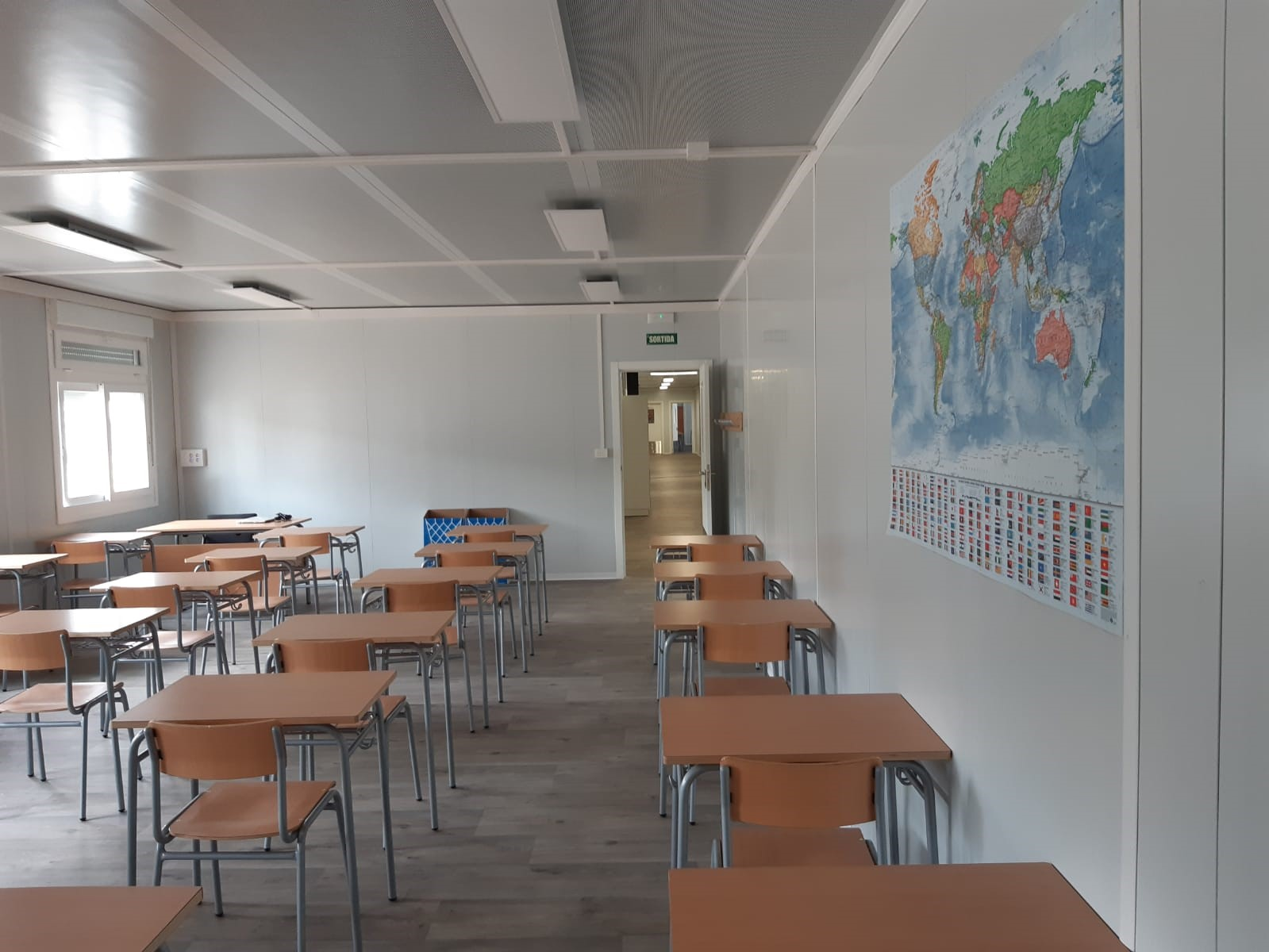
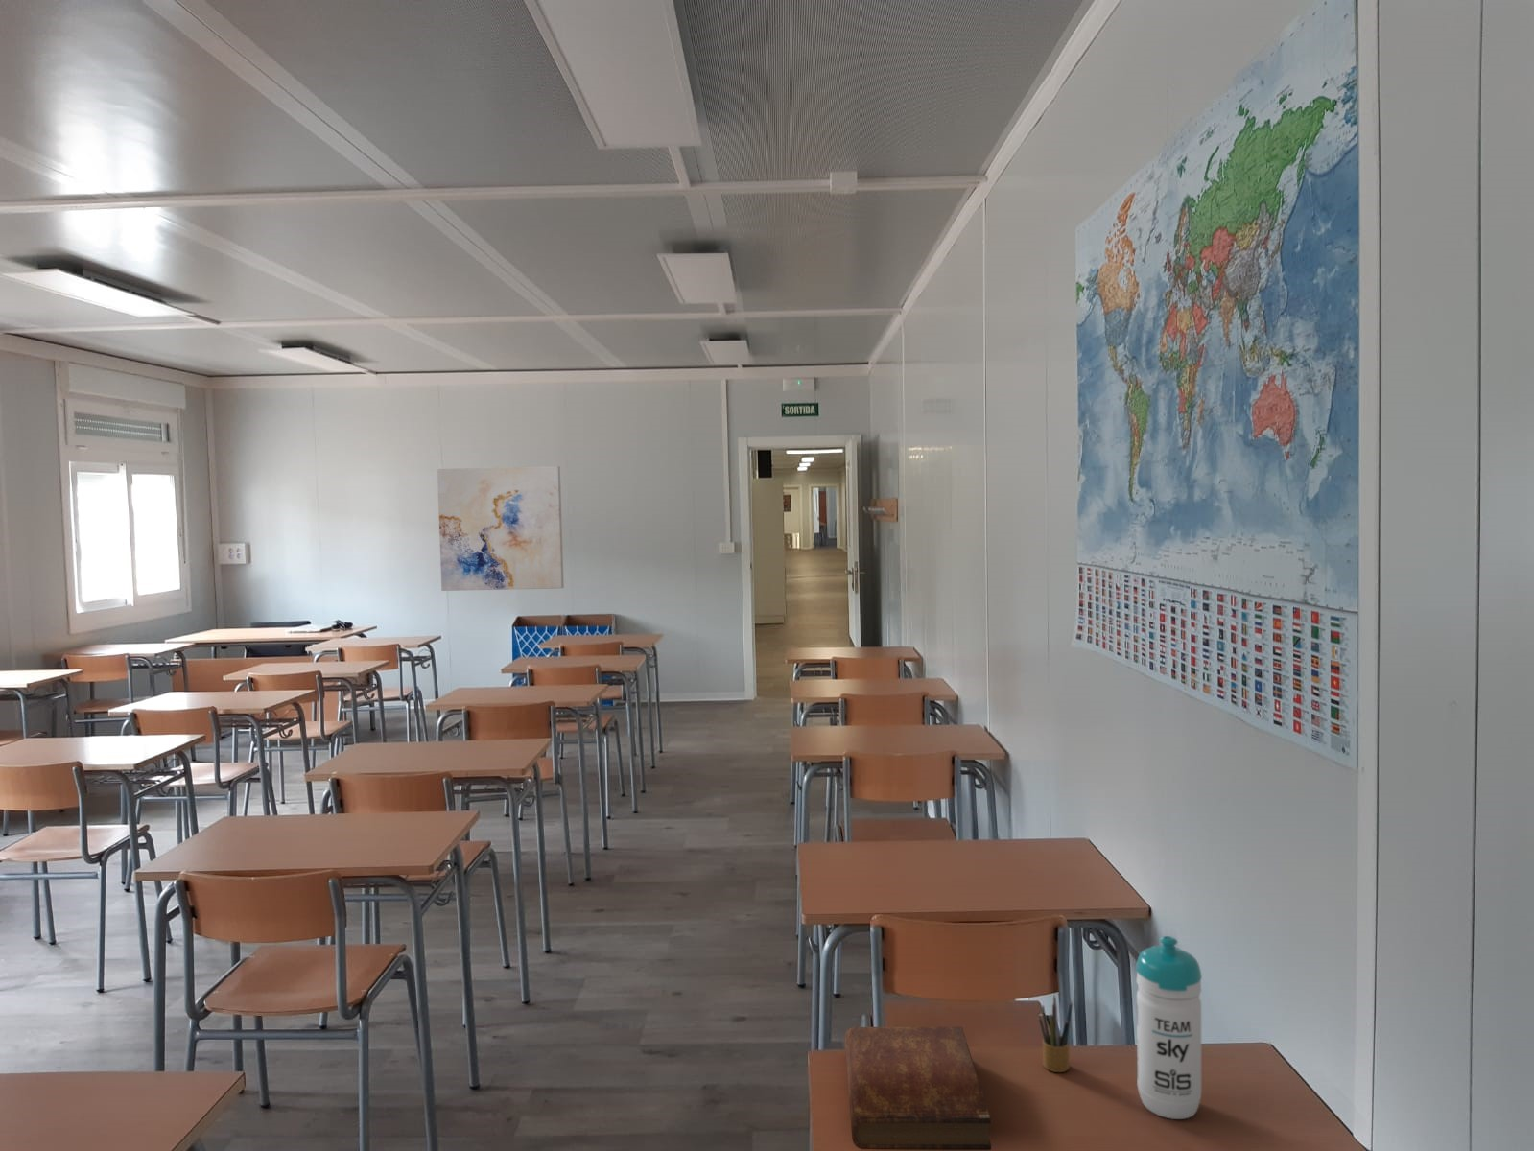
+ wall art [436,465,565,591]
+ water bottle [1135,936,1203,1121]
+ pencil box [1038,995,1073,1074]
+ bible [844,1026,992,1151]
